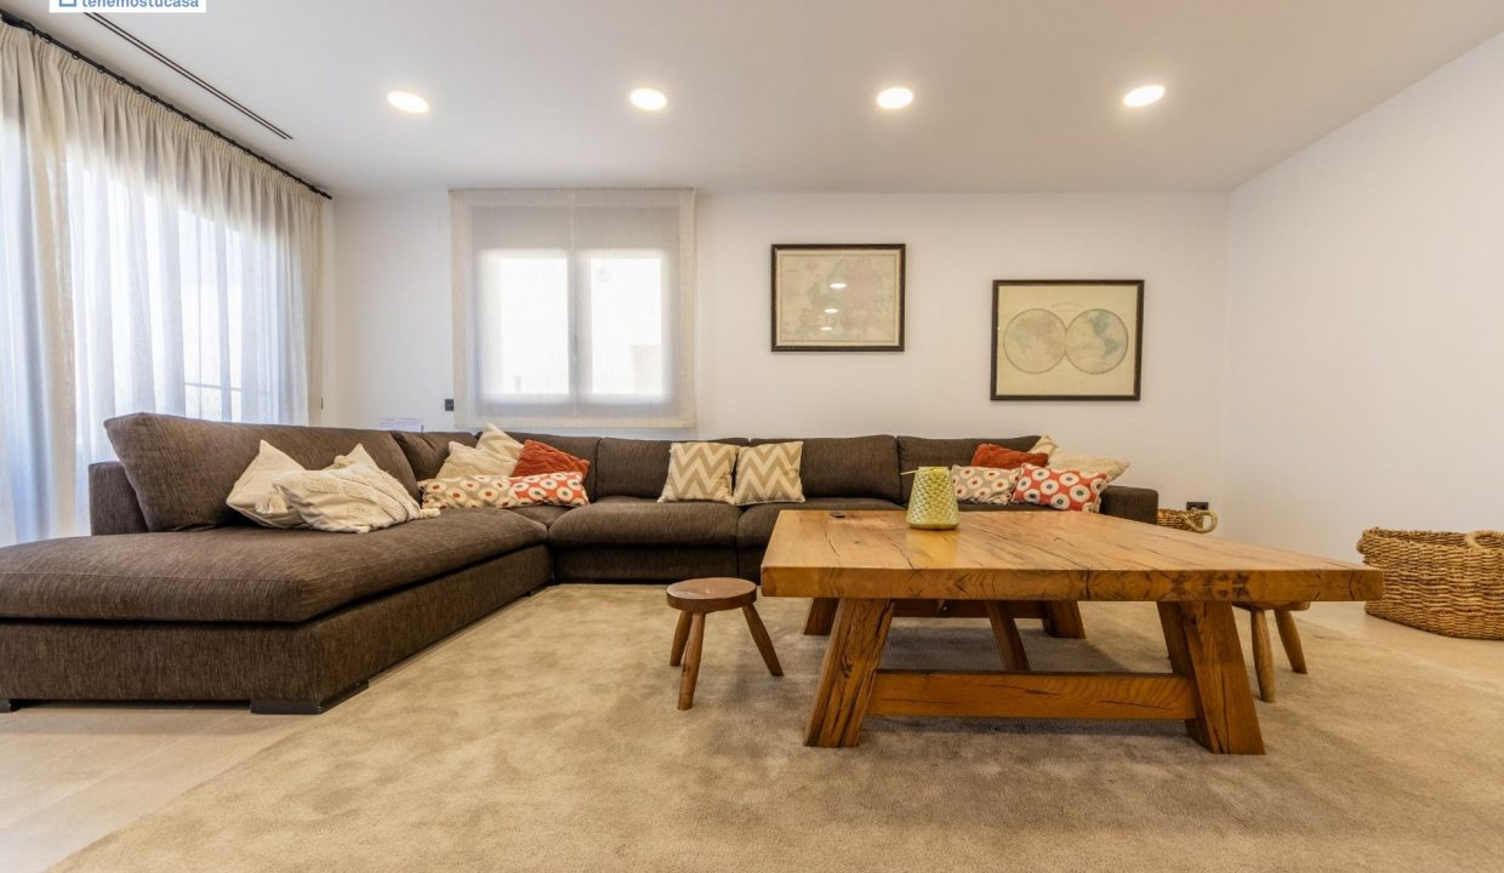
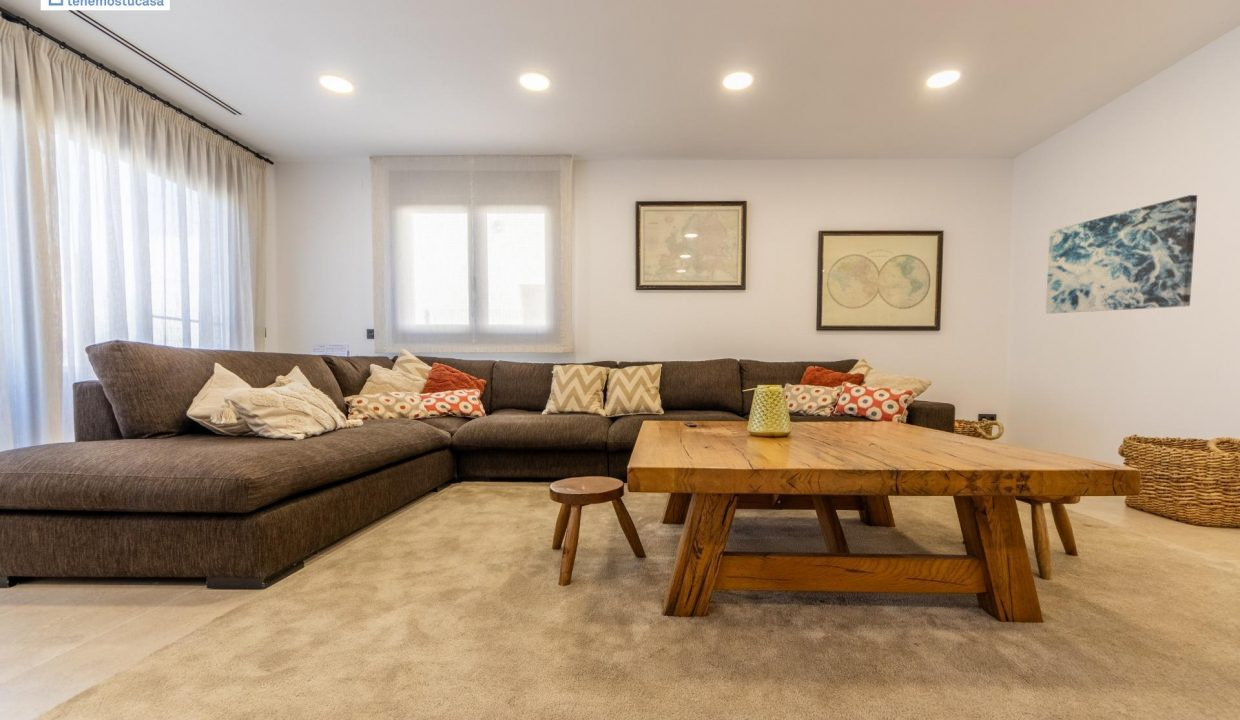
+ wall art [1045,194,1198,314]
